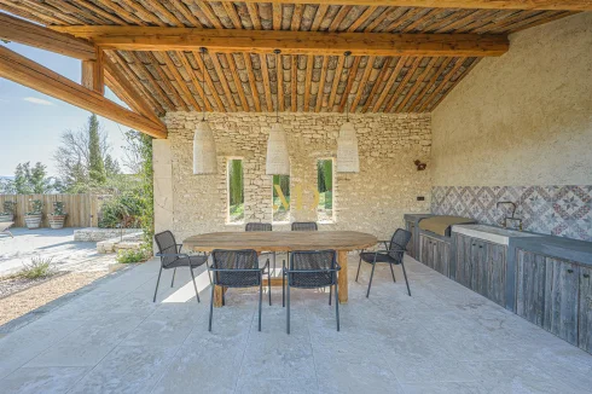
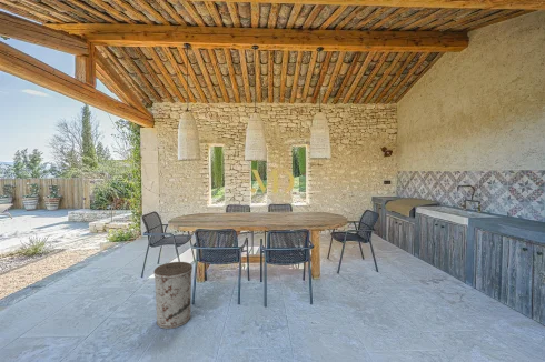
+ trash can [153,261,194,330]
